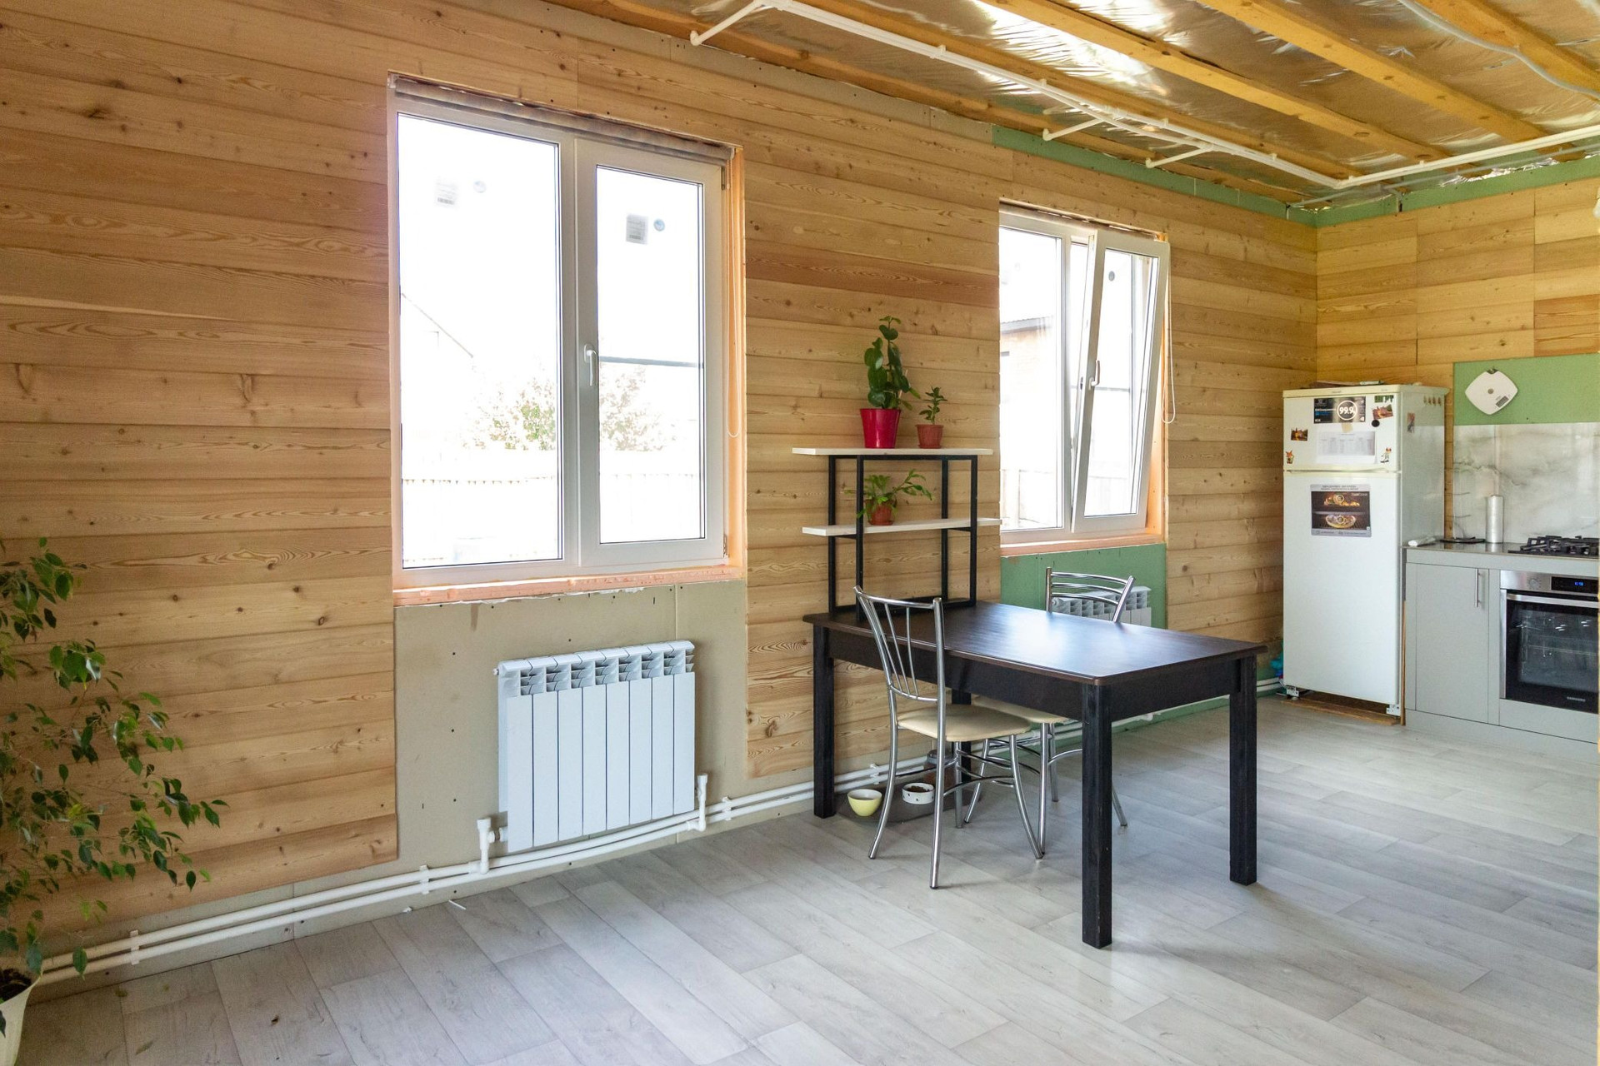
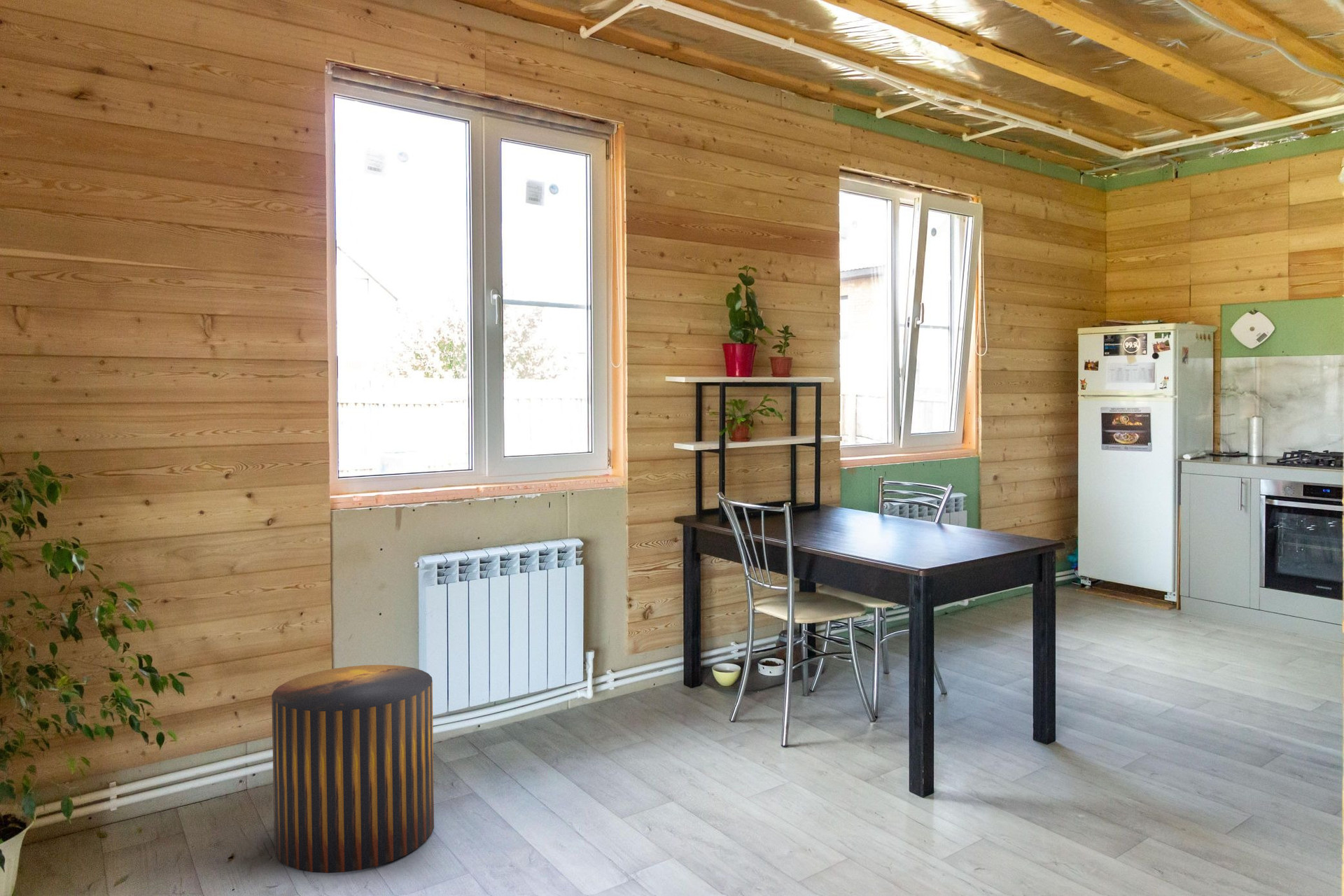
+ stool [271,664,435,874]
